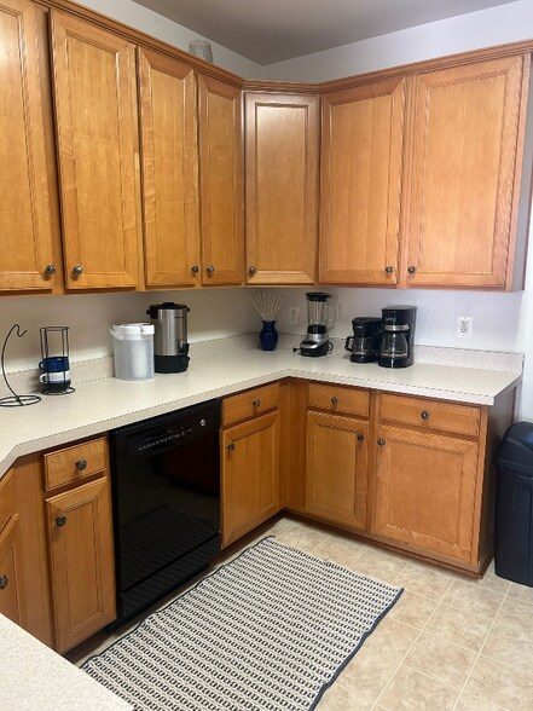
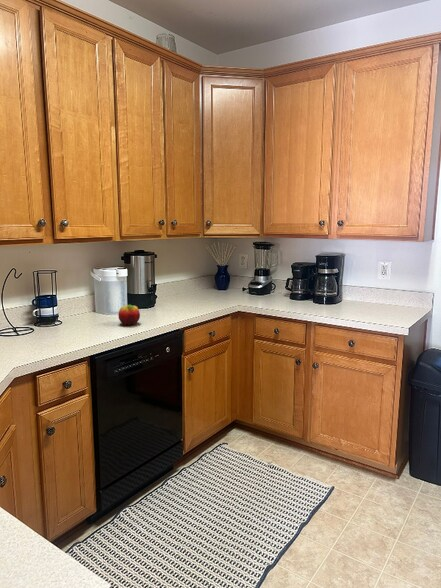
+ fruit [117,303,141,326]
